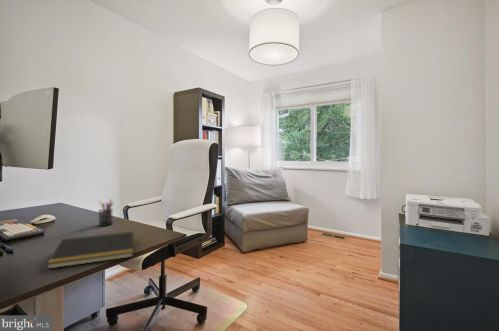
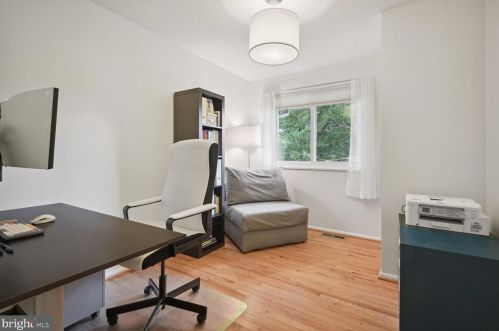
- pen holder [97,198,115,227]
- notepad [46,231,135,270]
